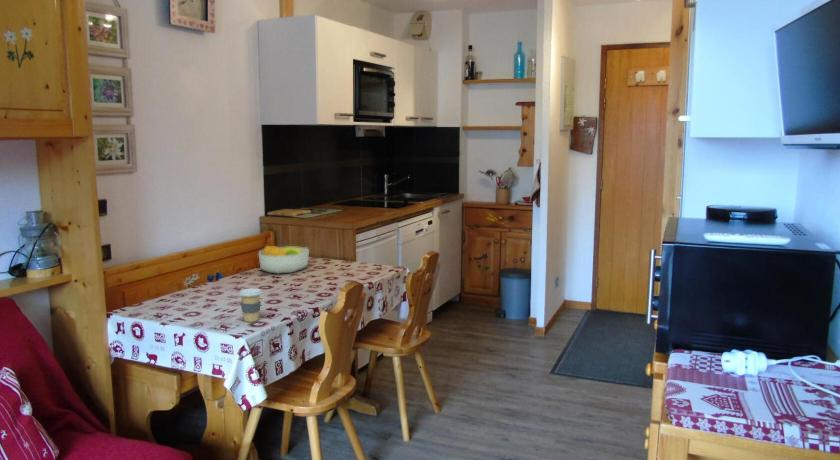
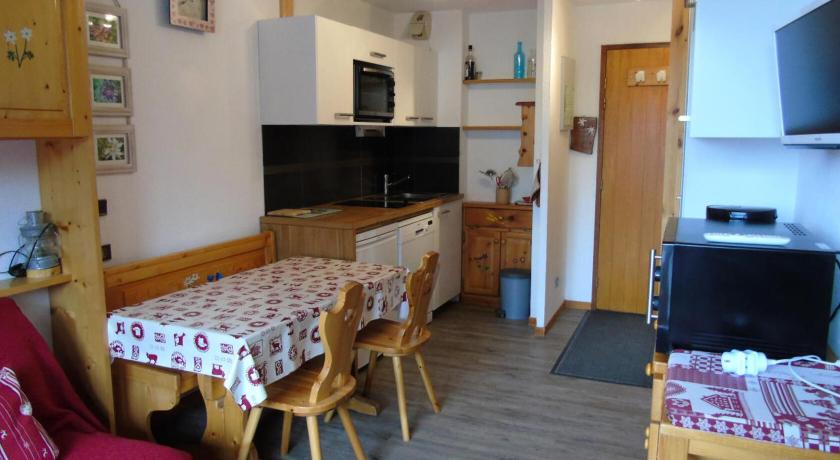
- fruit bowl [258,245,310,275]
- coffee cup [238,288,263,323]
